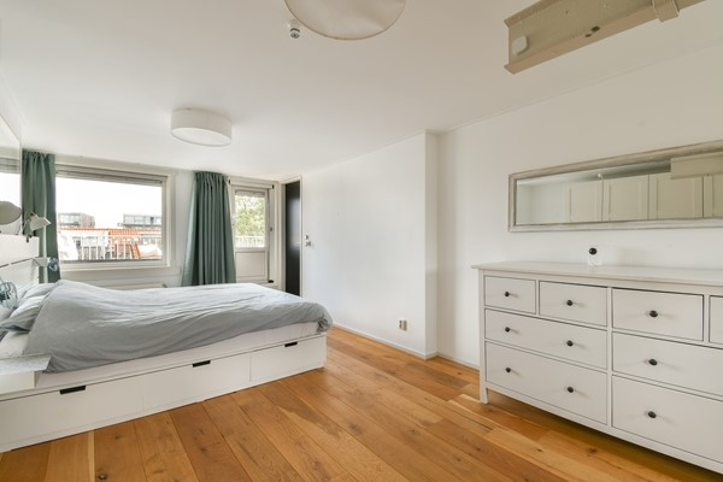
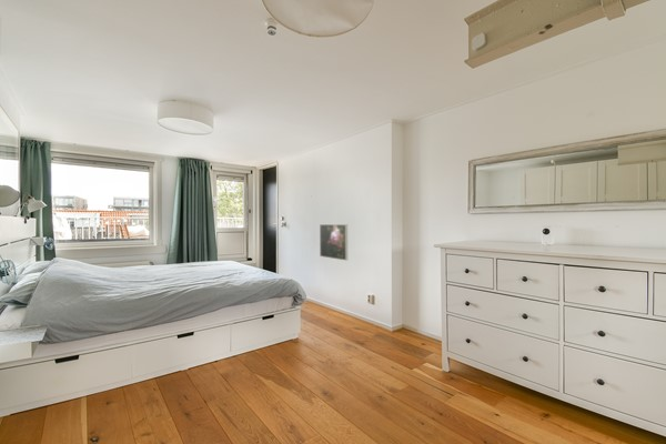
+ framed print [319,223,349,262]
